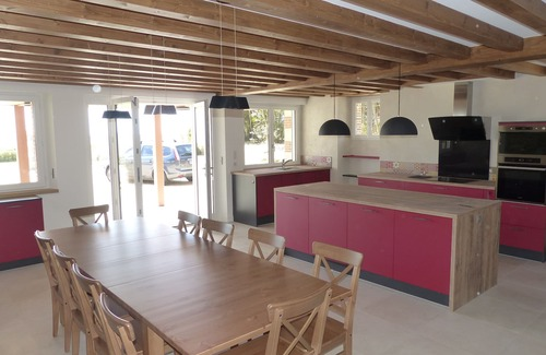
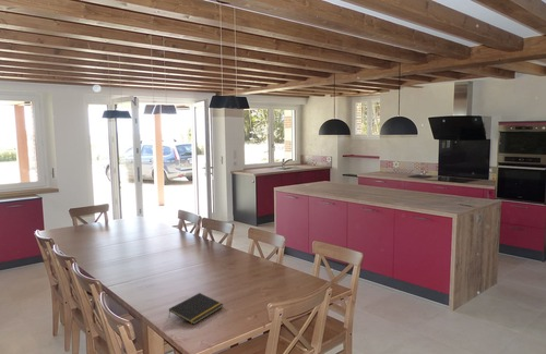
+ notepad [167,292,225,326]
